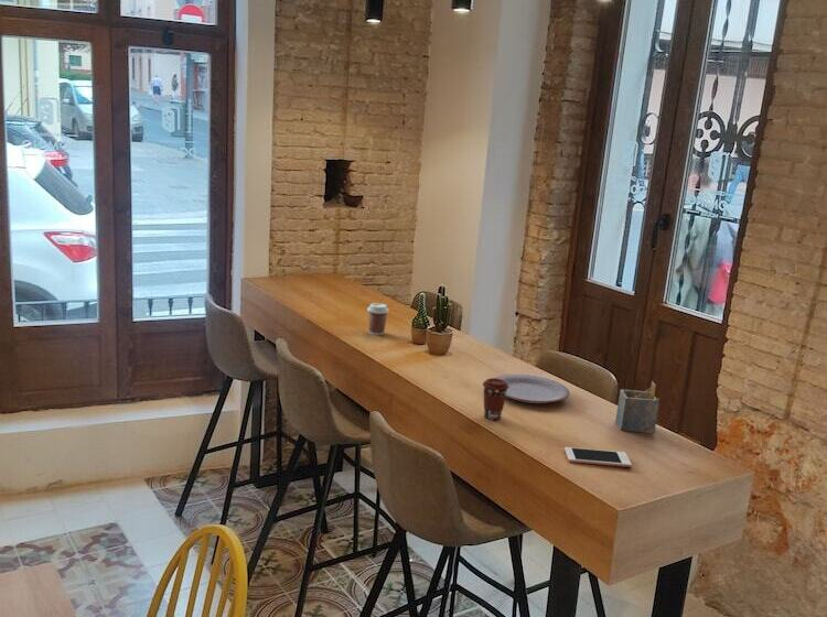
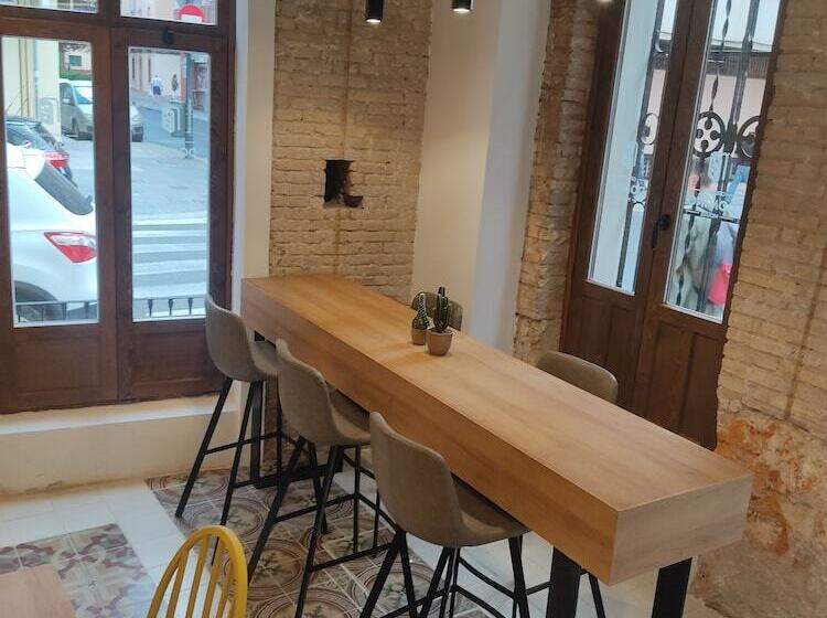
- napkin holder [614,380,660,434]
- coffee cup [366,302,390,336]
- cell phone [563,446,633,468]
- coffee cup [482,377,509,421]
- plate [495,374,570,404]
